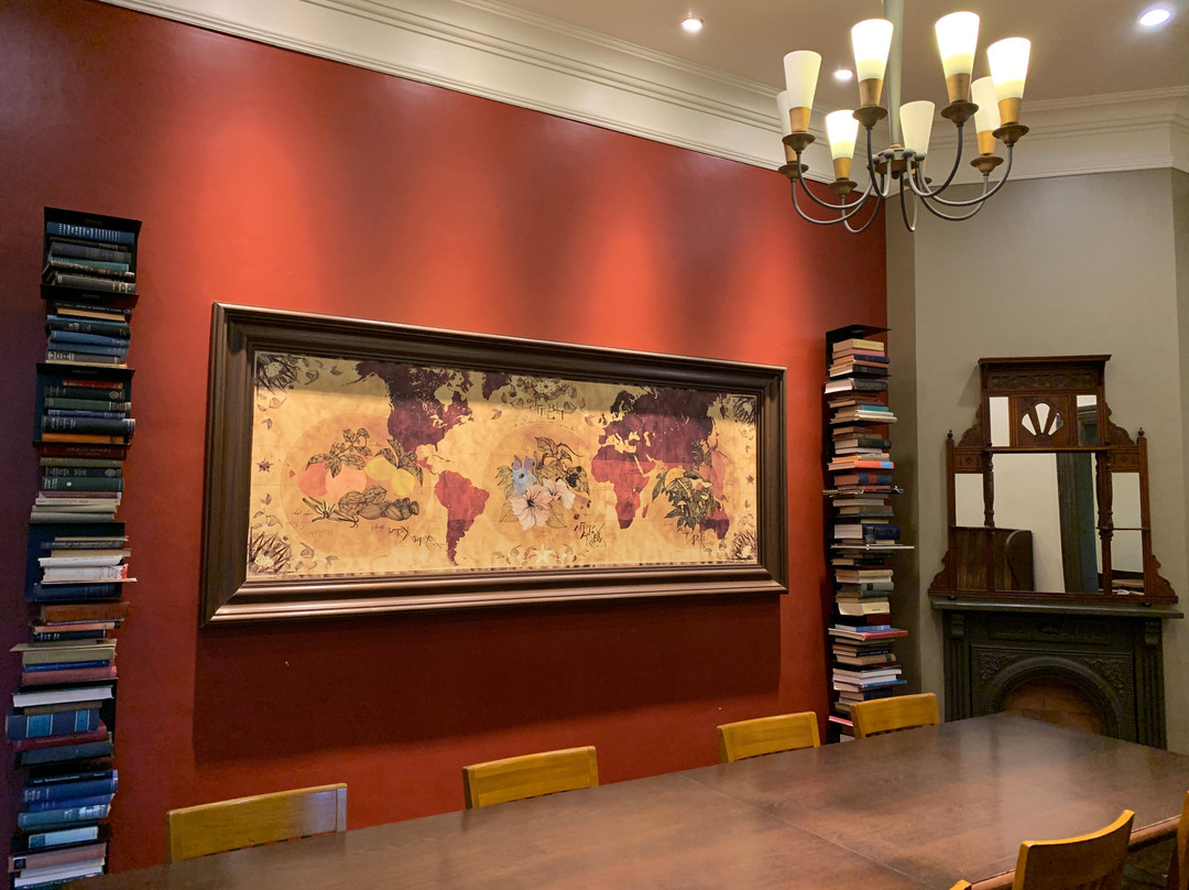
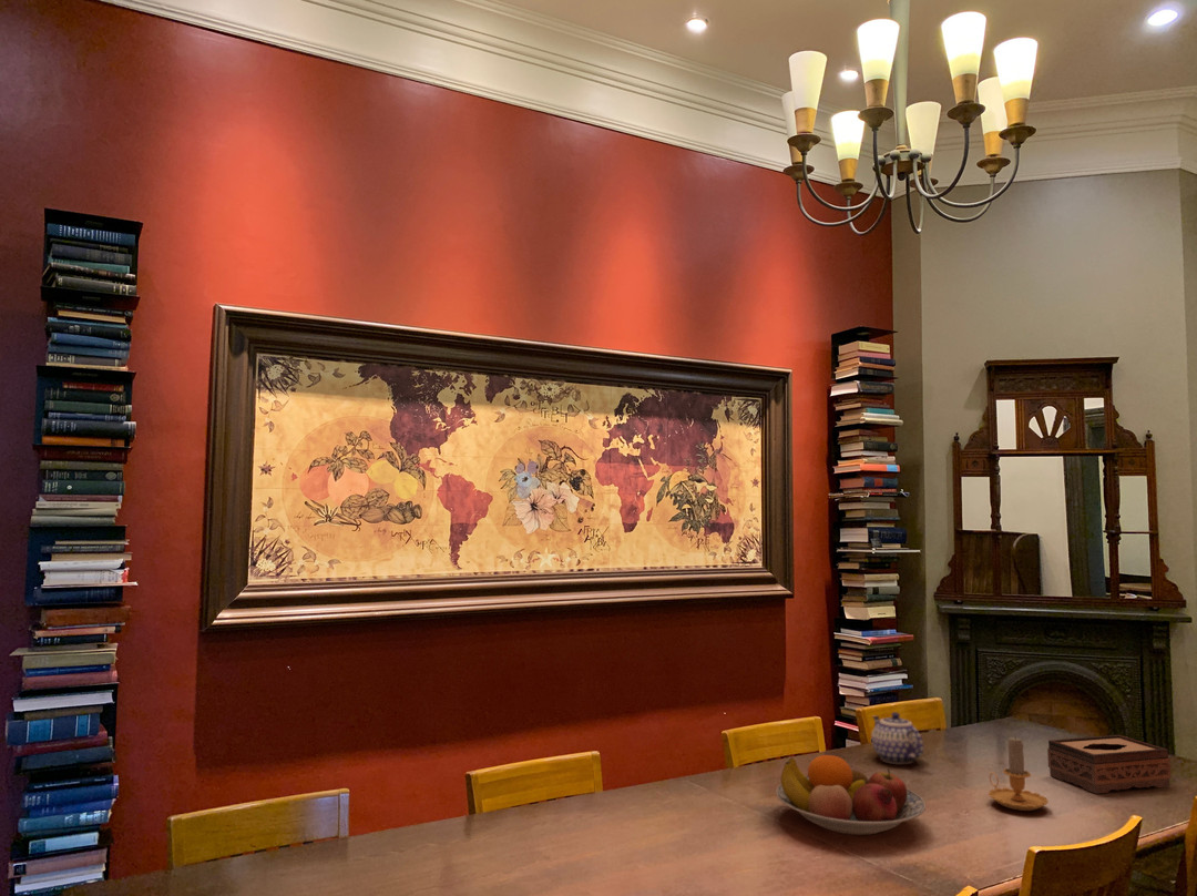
+ tissue box [1046,734,1172,795]
+ candle [988,736,1050,812]
+ fruit bowl [775,754,927,836]
+ teapot [870,711,924,765]
